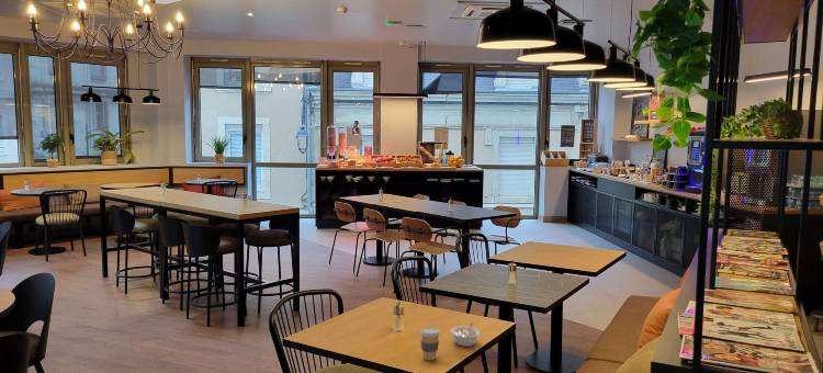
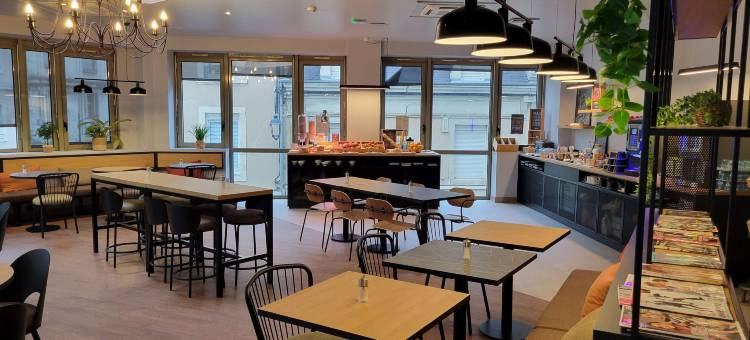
- legume [450,321,481,348]
- coffee cup [418,327,441,361]
